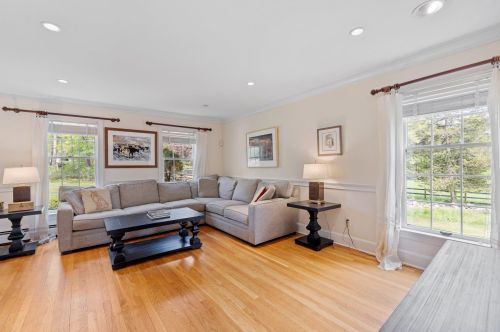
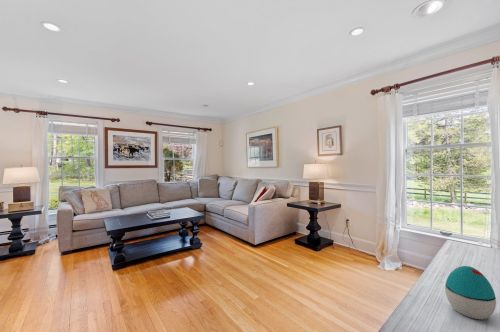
+ decorative egg [444,265,497,320]
